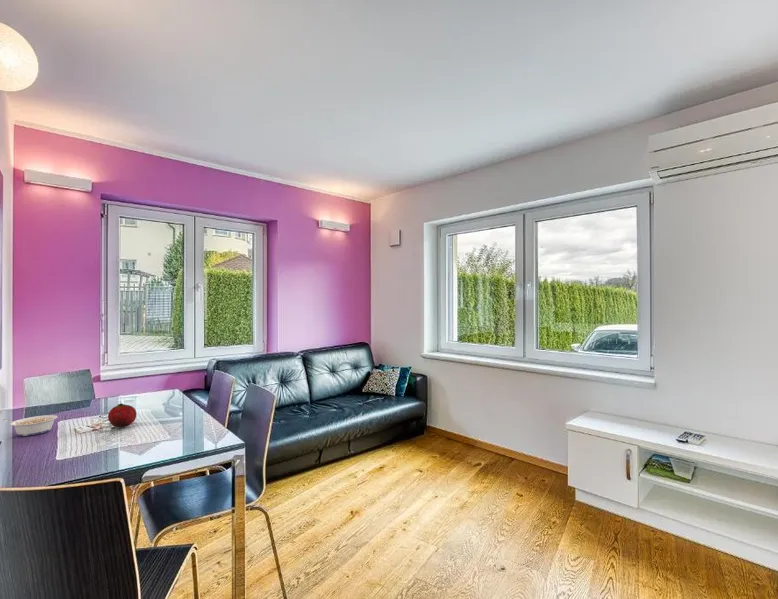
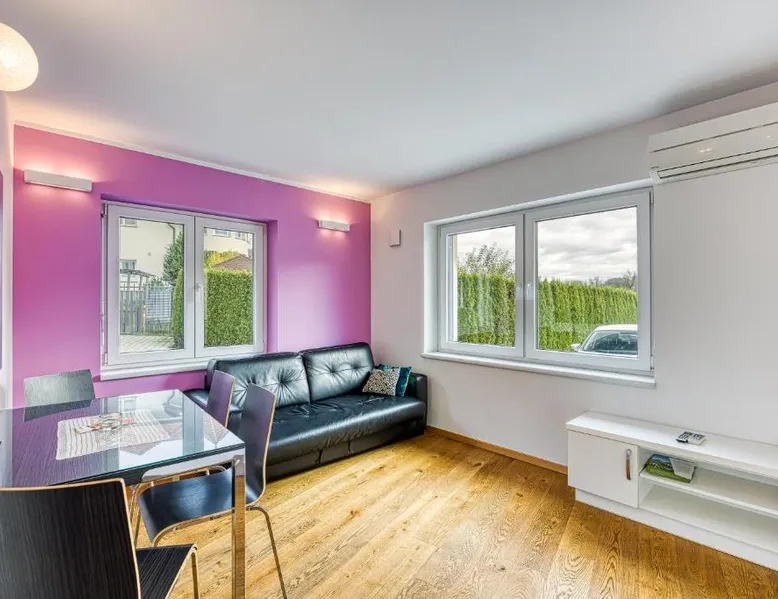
- legume [2,414,59,437]
- fruit [107,402,138,428]
